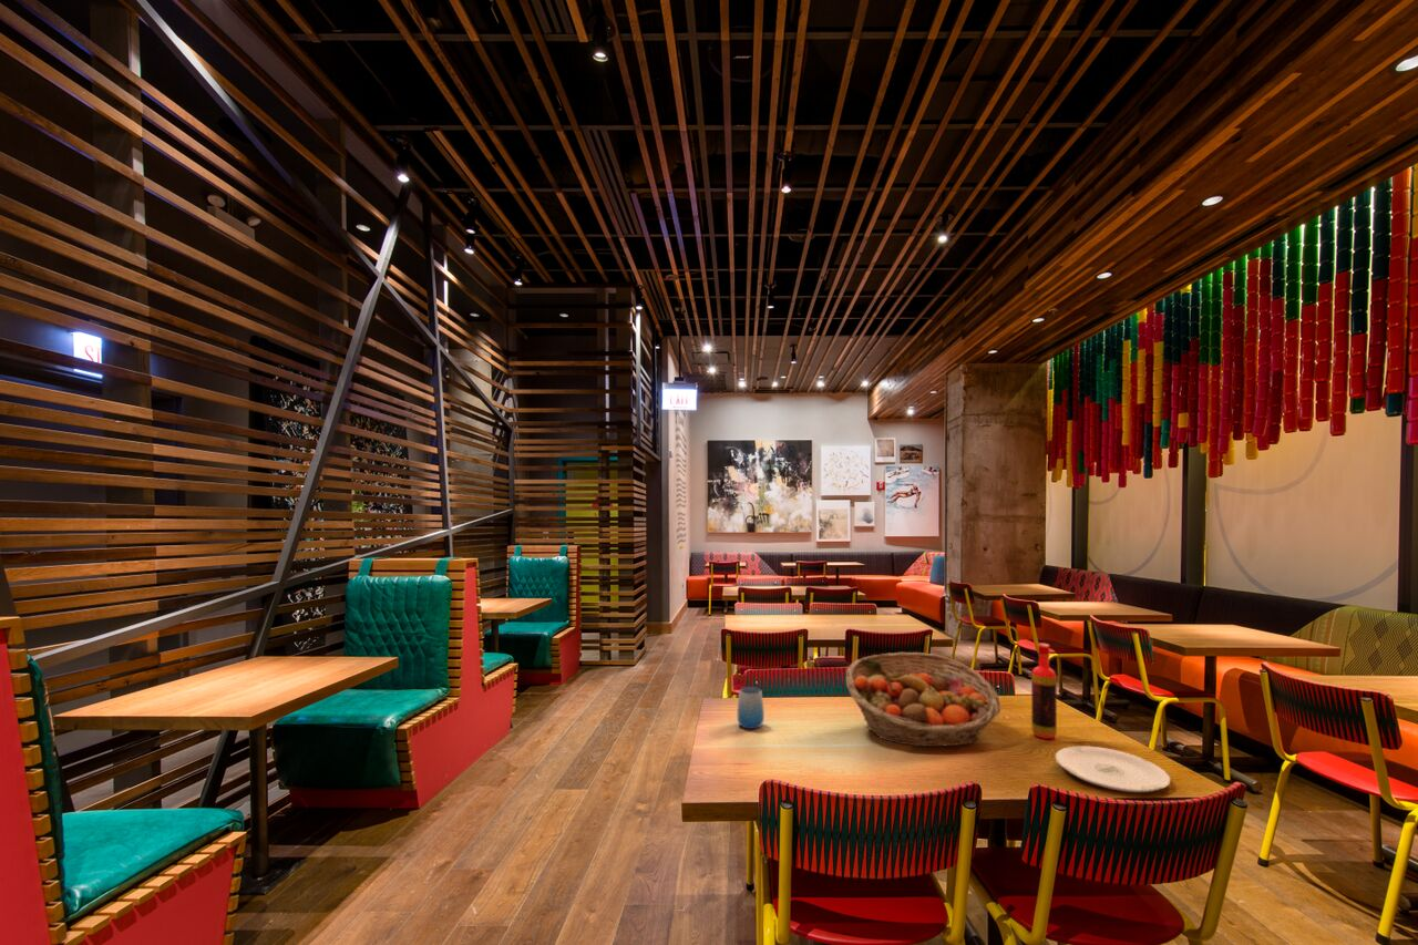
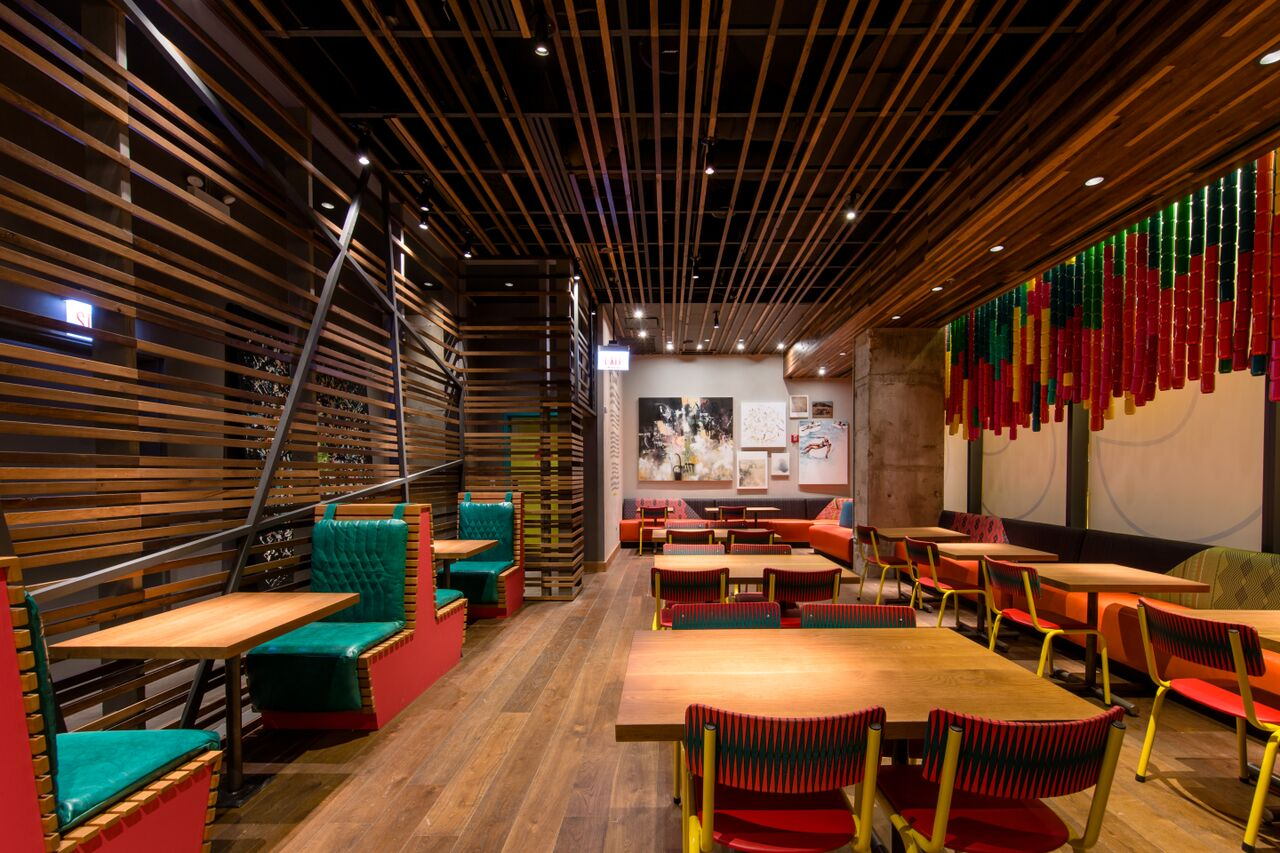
- fruit basket [845,651,1001,748]
- cup [737,686,765,730]
- bottle [1030,643,1058,740]
- plate [1055,744,1171,793]
